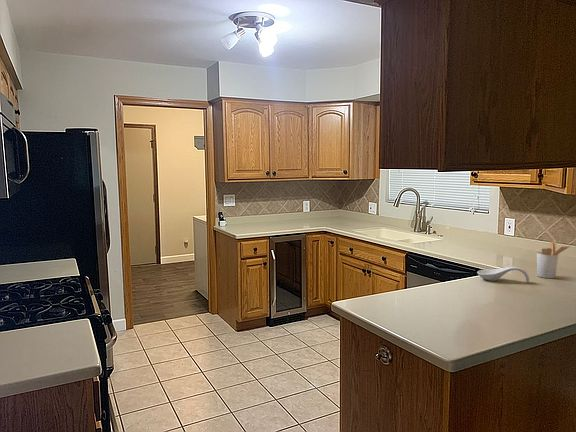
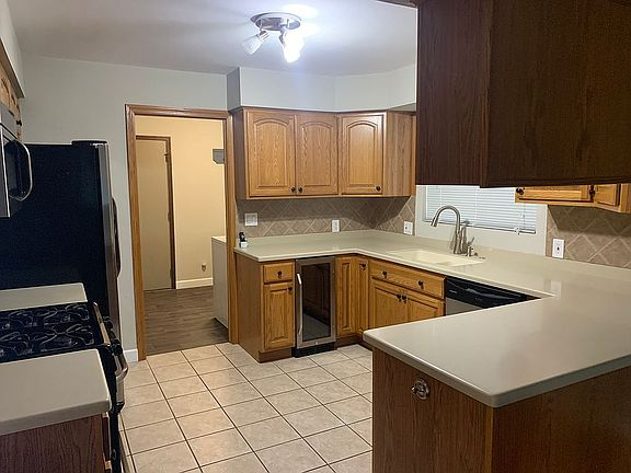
- utensil holder [536,240,571,279]
- spoon rest [476,266,530,284]
